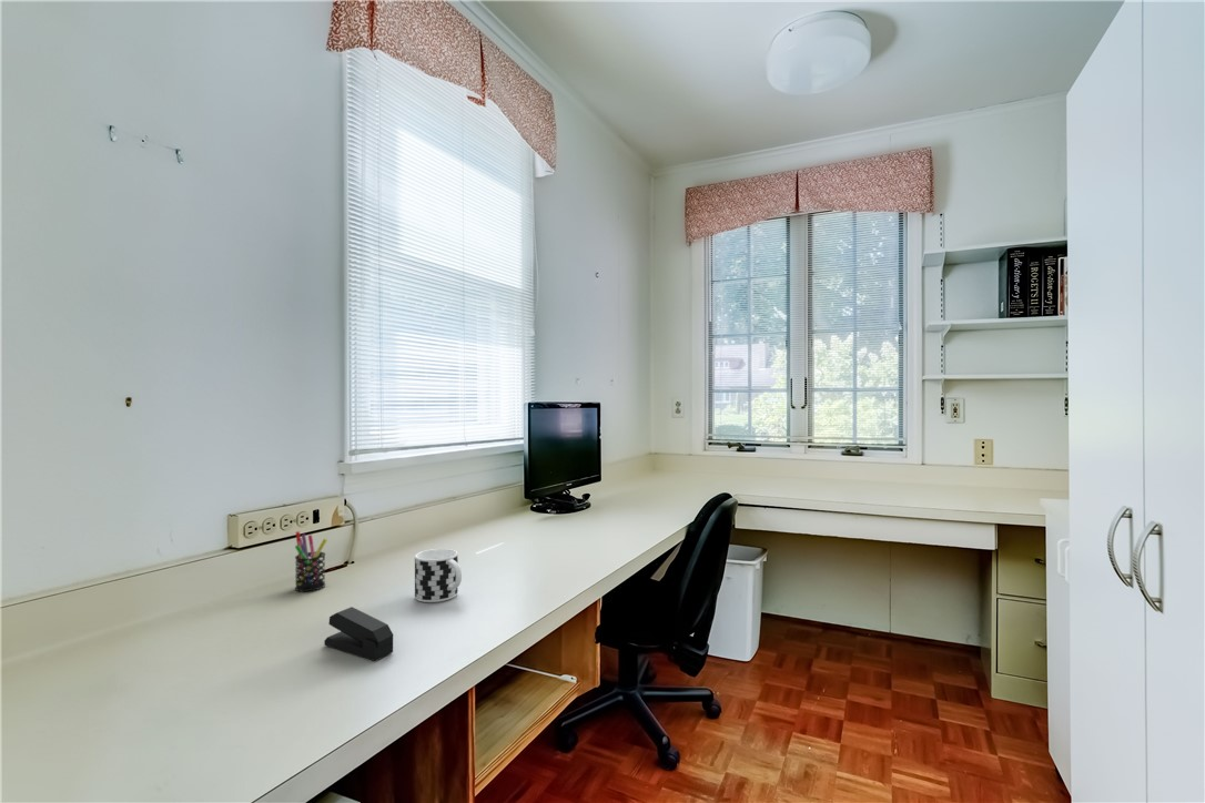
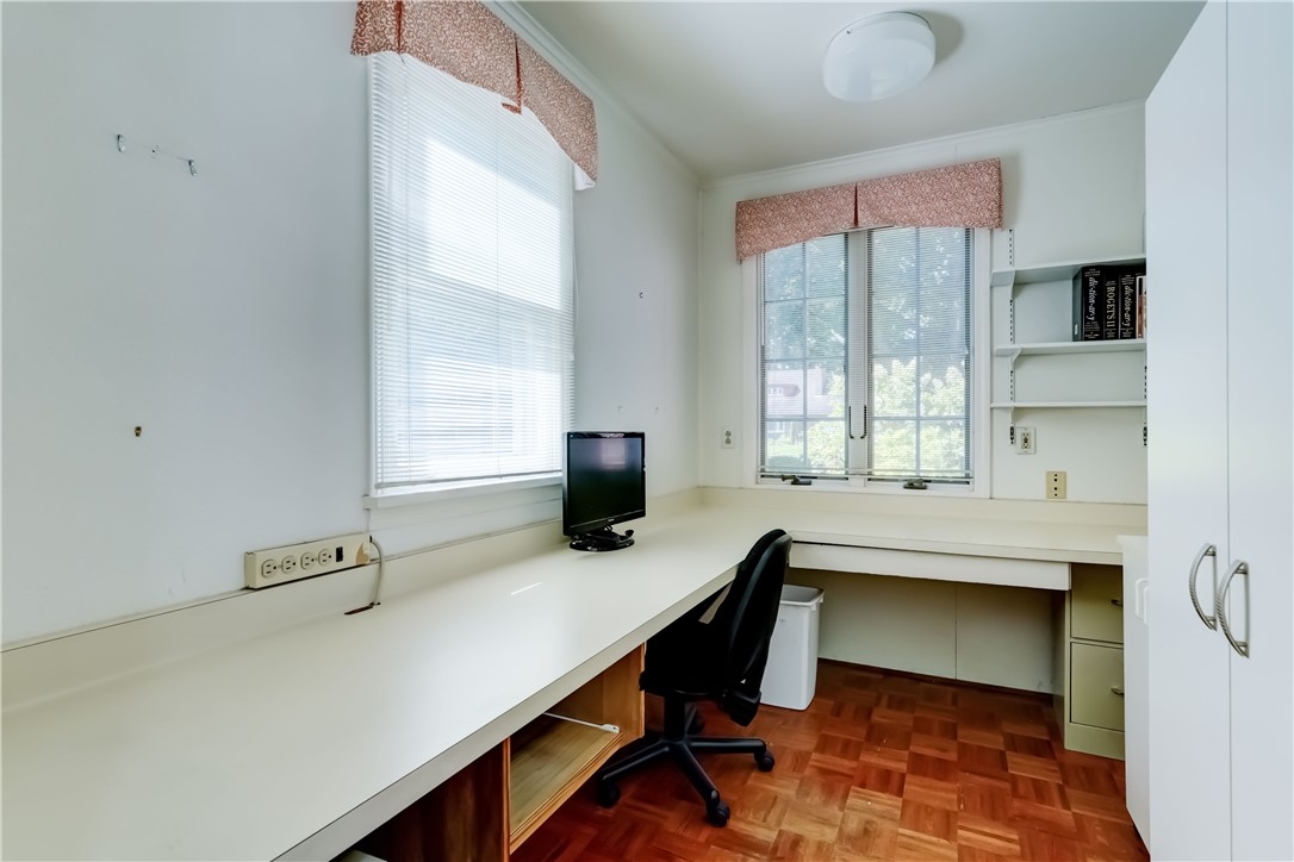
- stapler [323,606,394,662]
- cup [414,548,463,603]
- pen holder [294,530,328,592]
